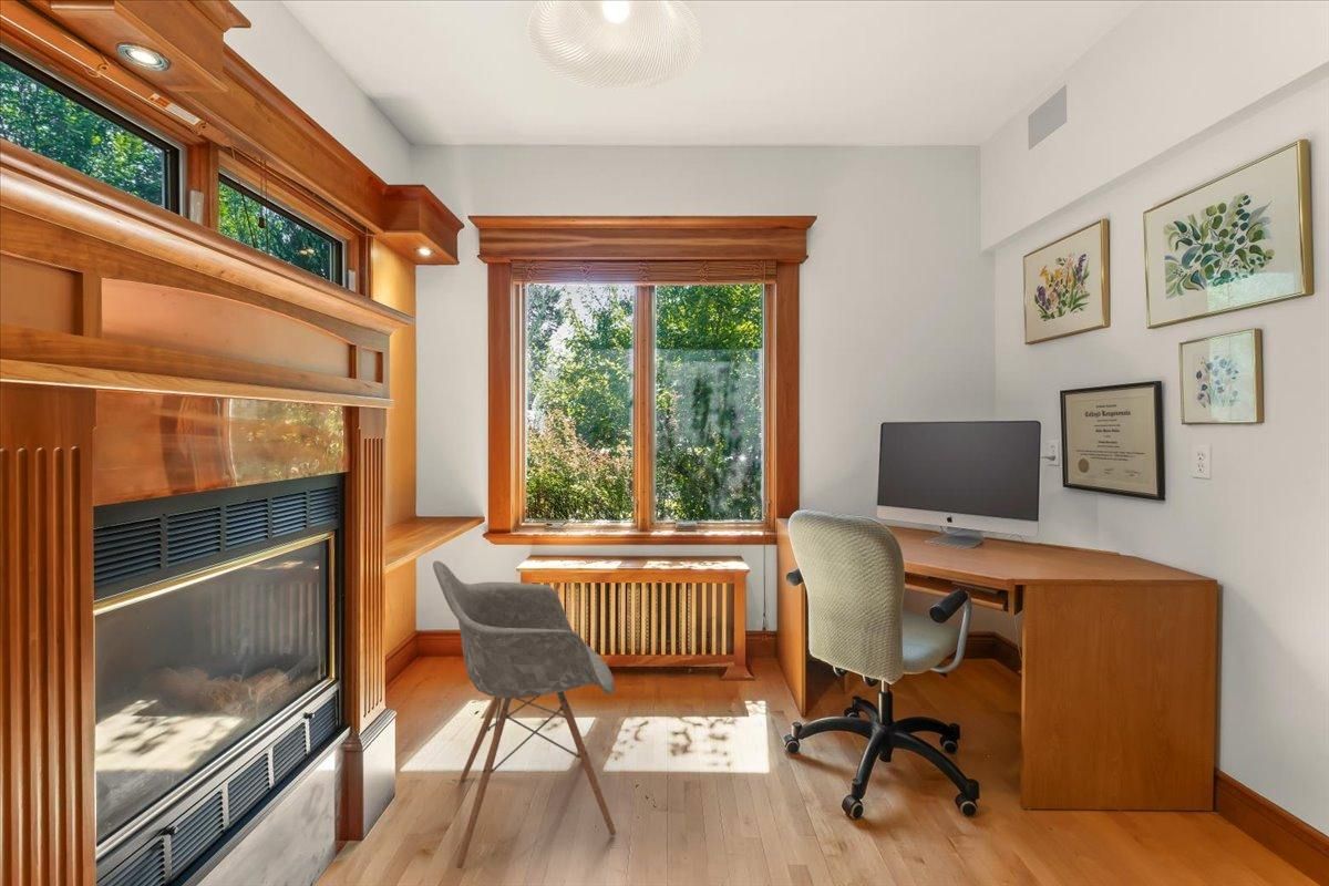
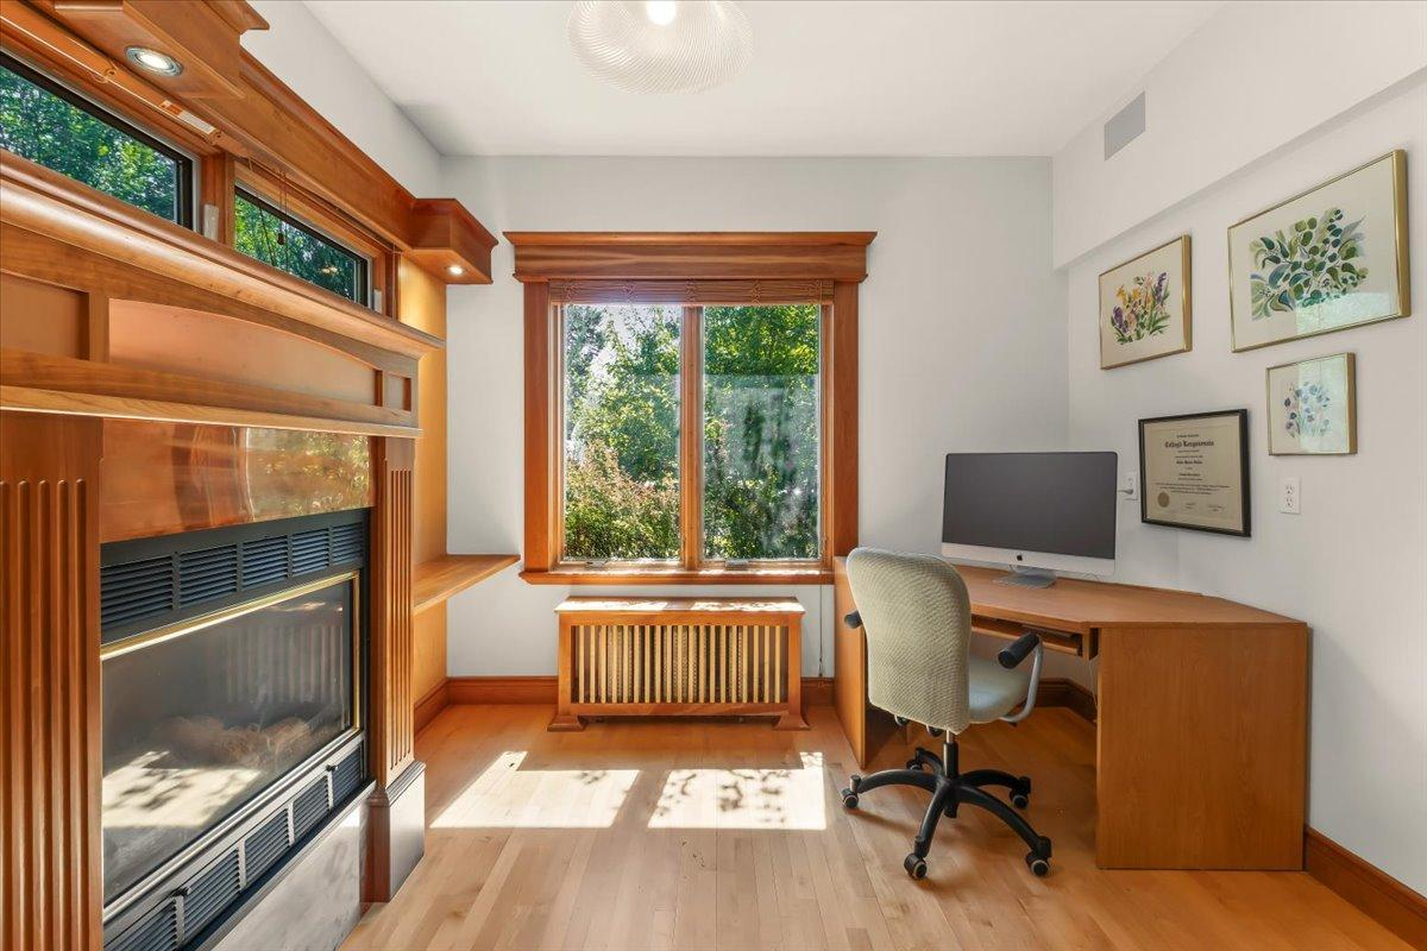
- armchair [432,559,617,869]
